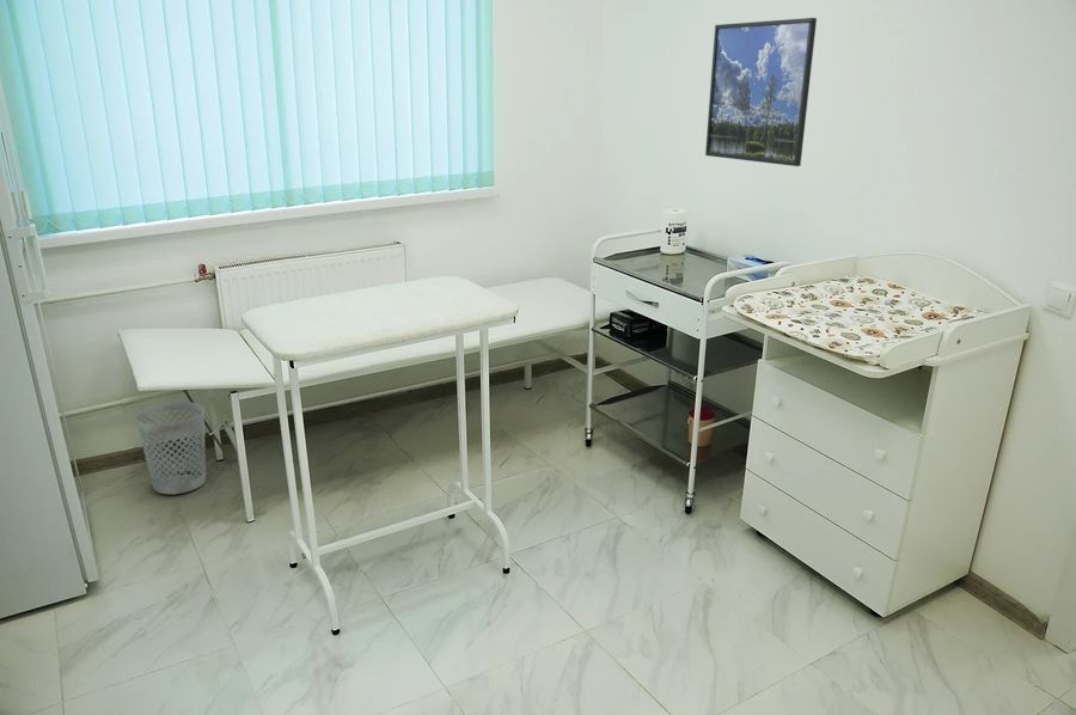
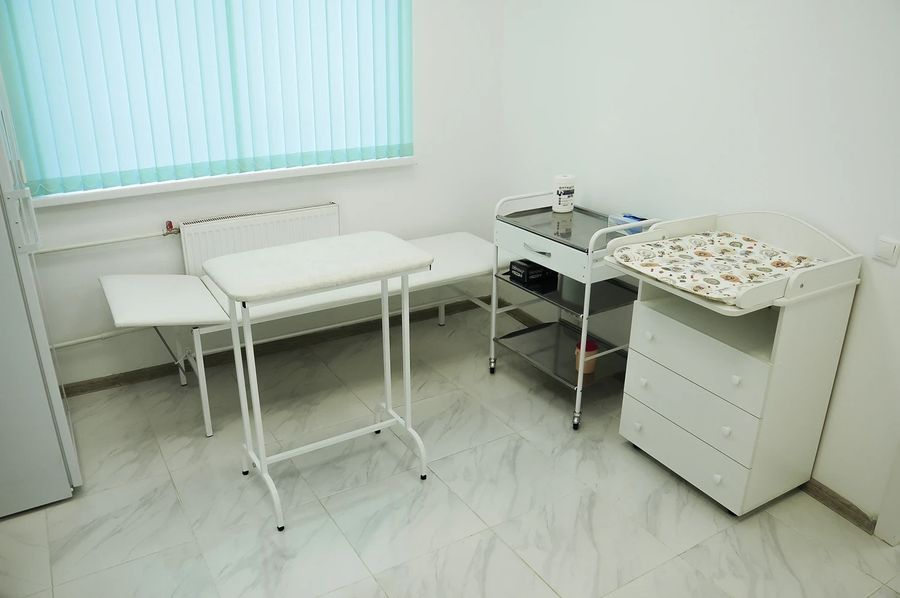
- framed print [704,17,818,167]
- wastebasket [135,401,207,495]
